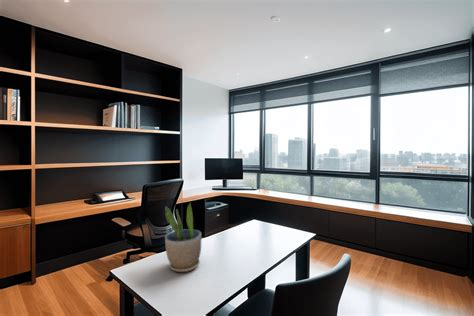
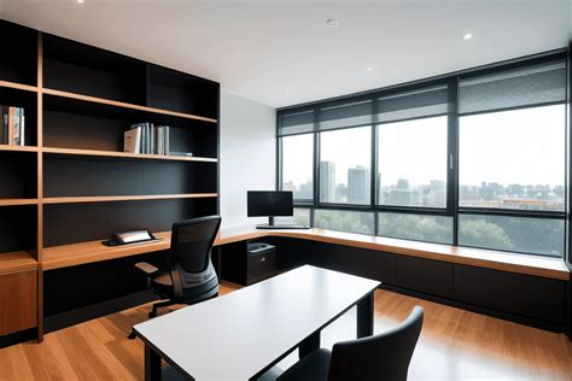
- potted plant [164,202,202,273]
